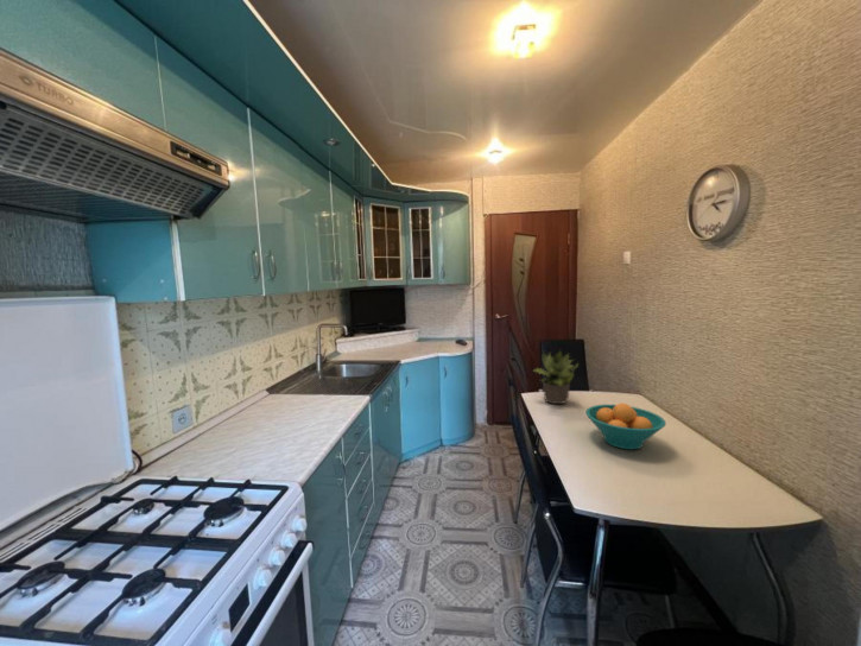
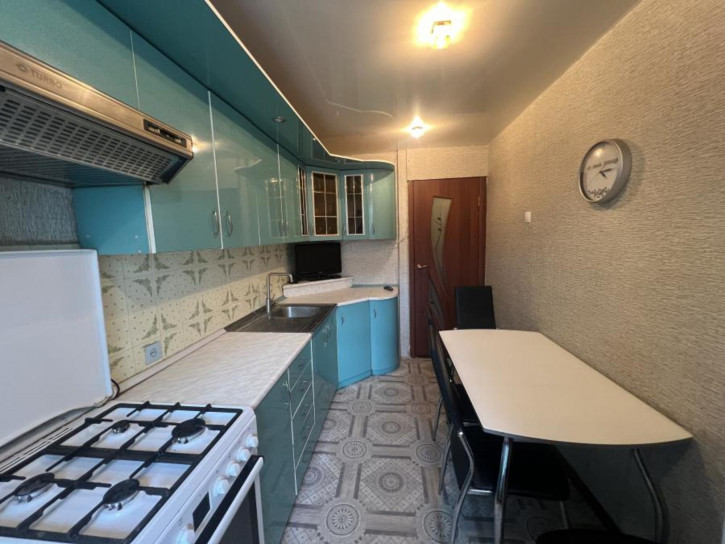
- fruit bowl [584,403,667,450]
- potted plant [532,348,580,405]
